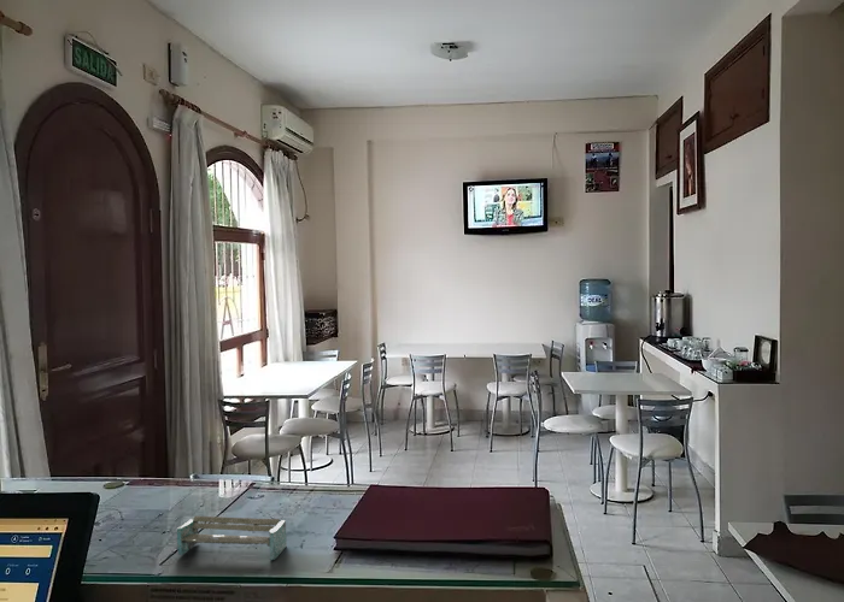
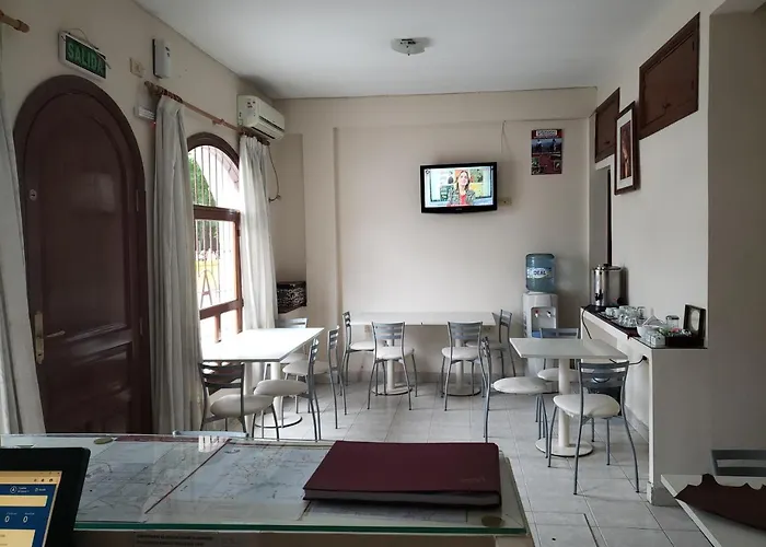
- shelf [176,514,288,561]
